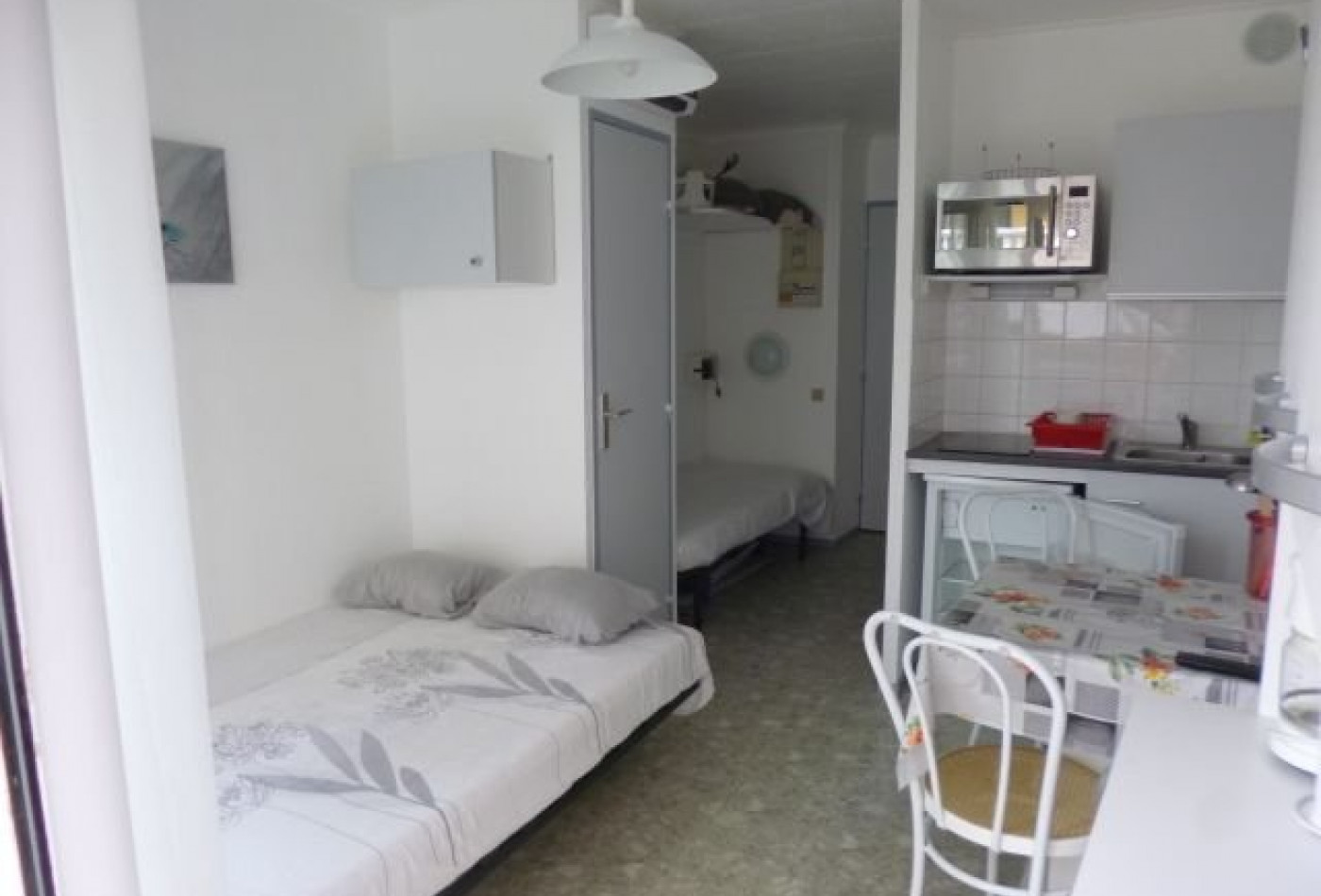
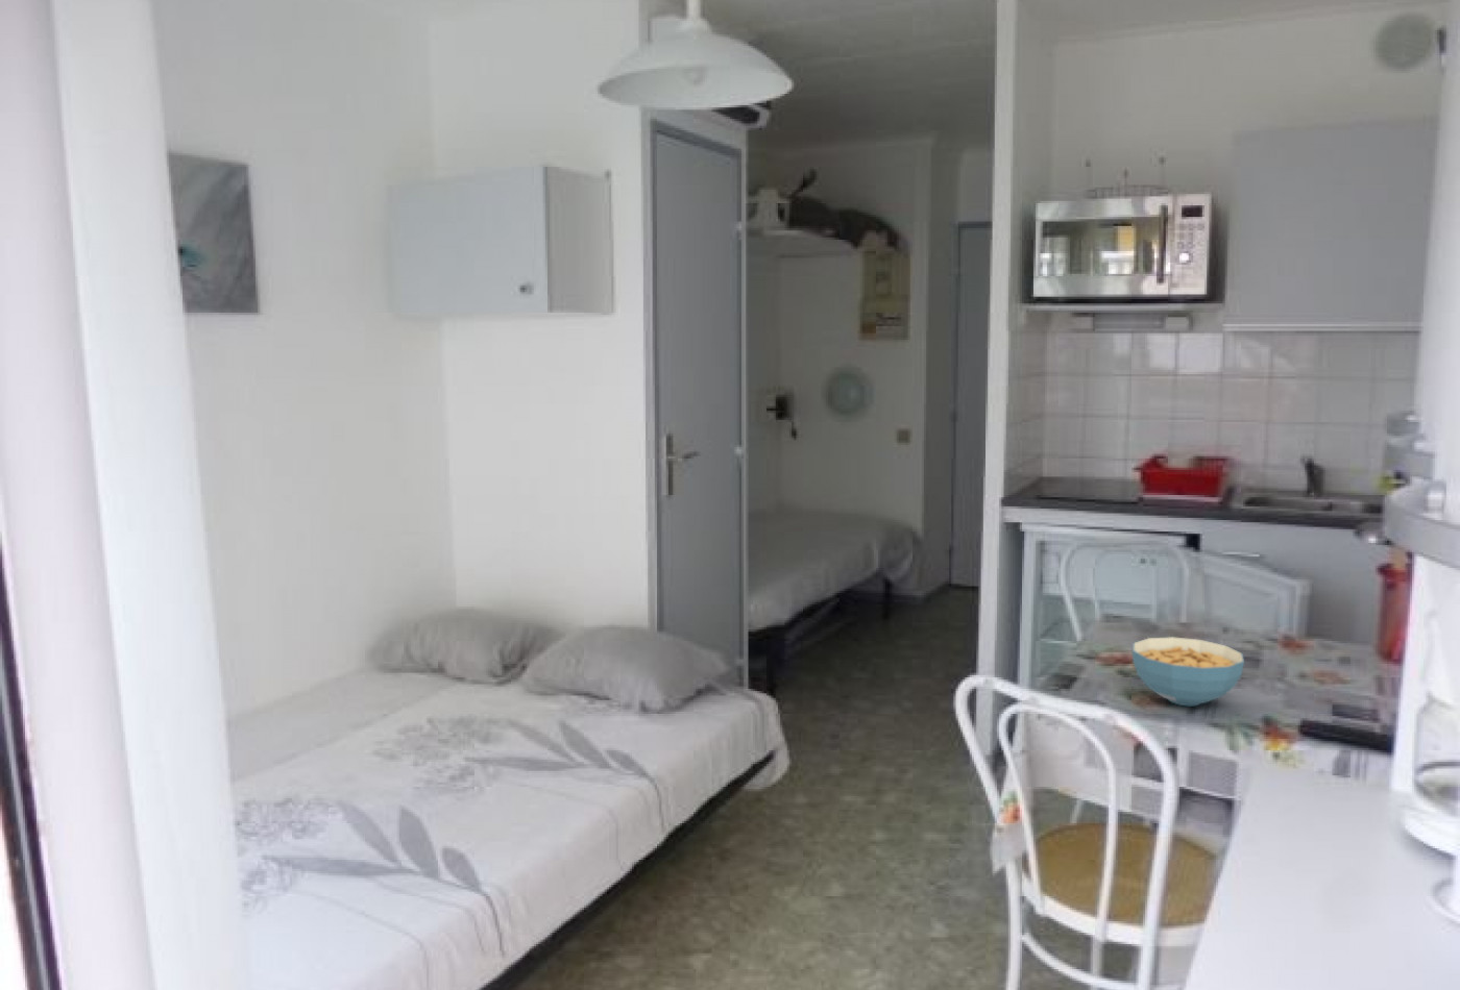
+ cereal bowl [1132,635,1246,706]
